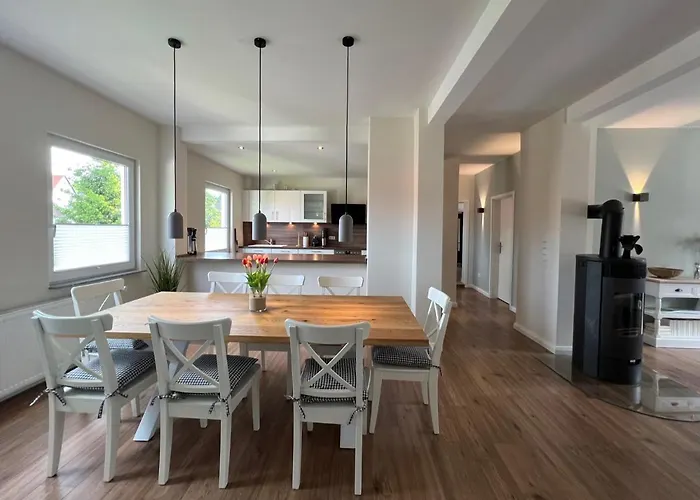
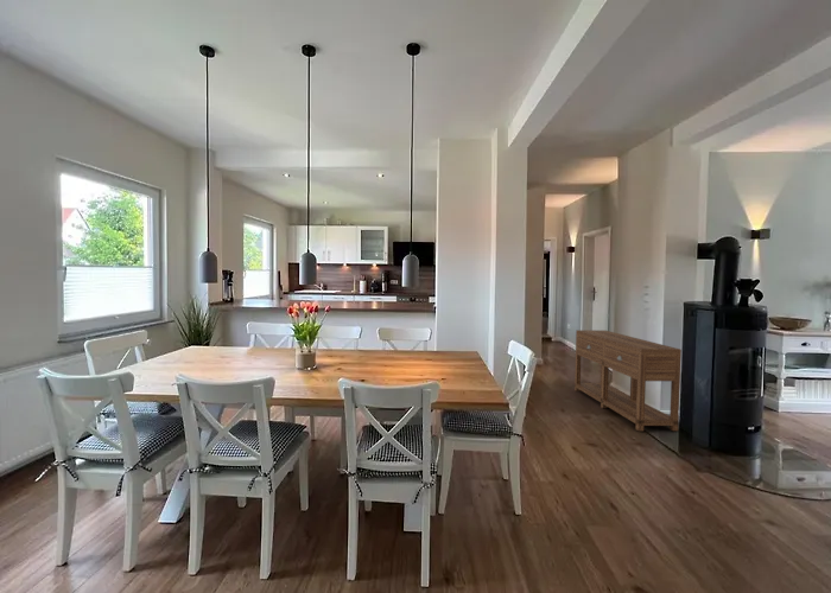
+ console table [573,329,683,432]
